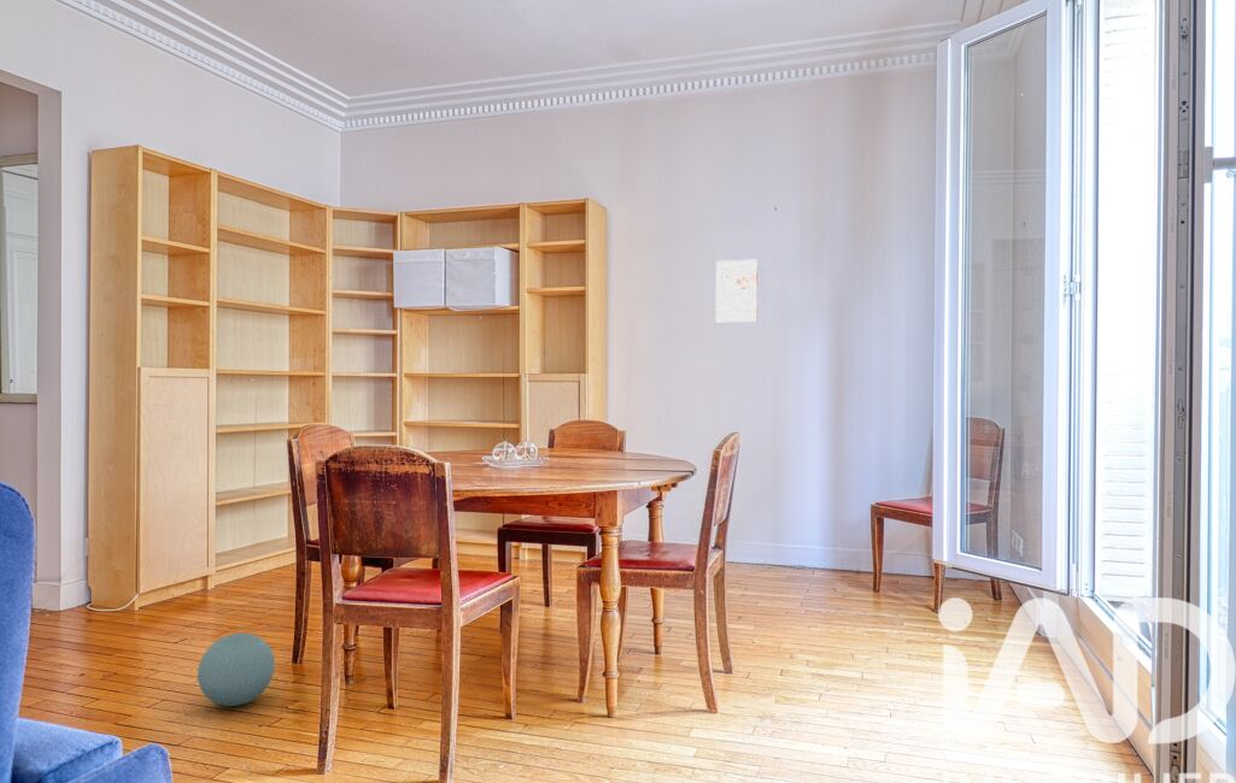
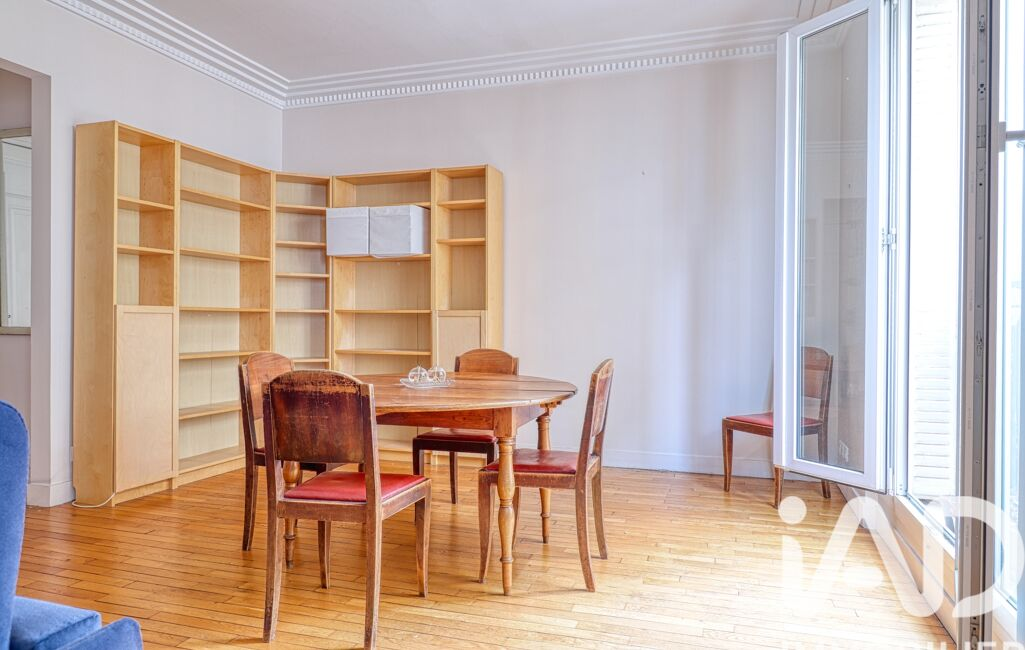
- wall art [715,258,758,323]
- ball [197,631,276,707]
